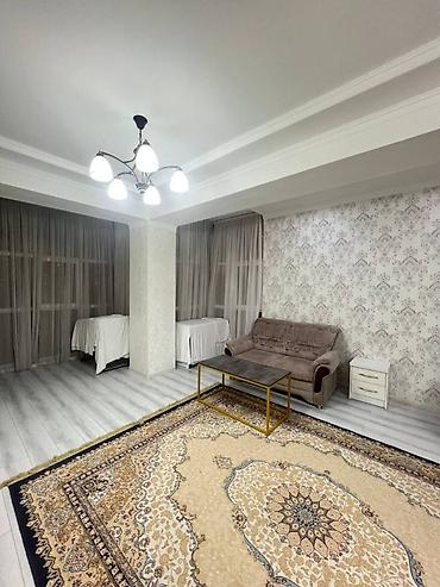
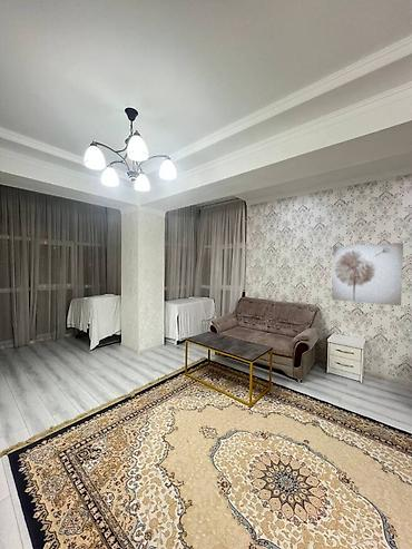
+ wall art [331,242,404,306]
